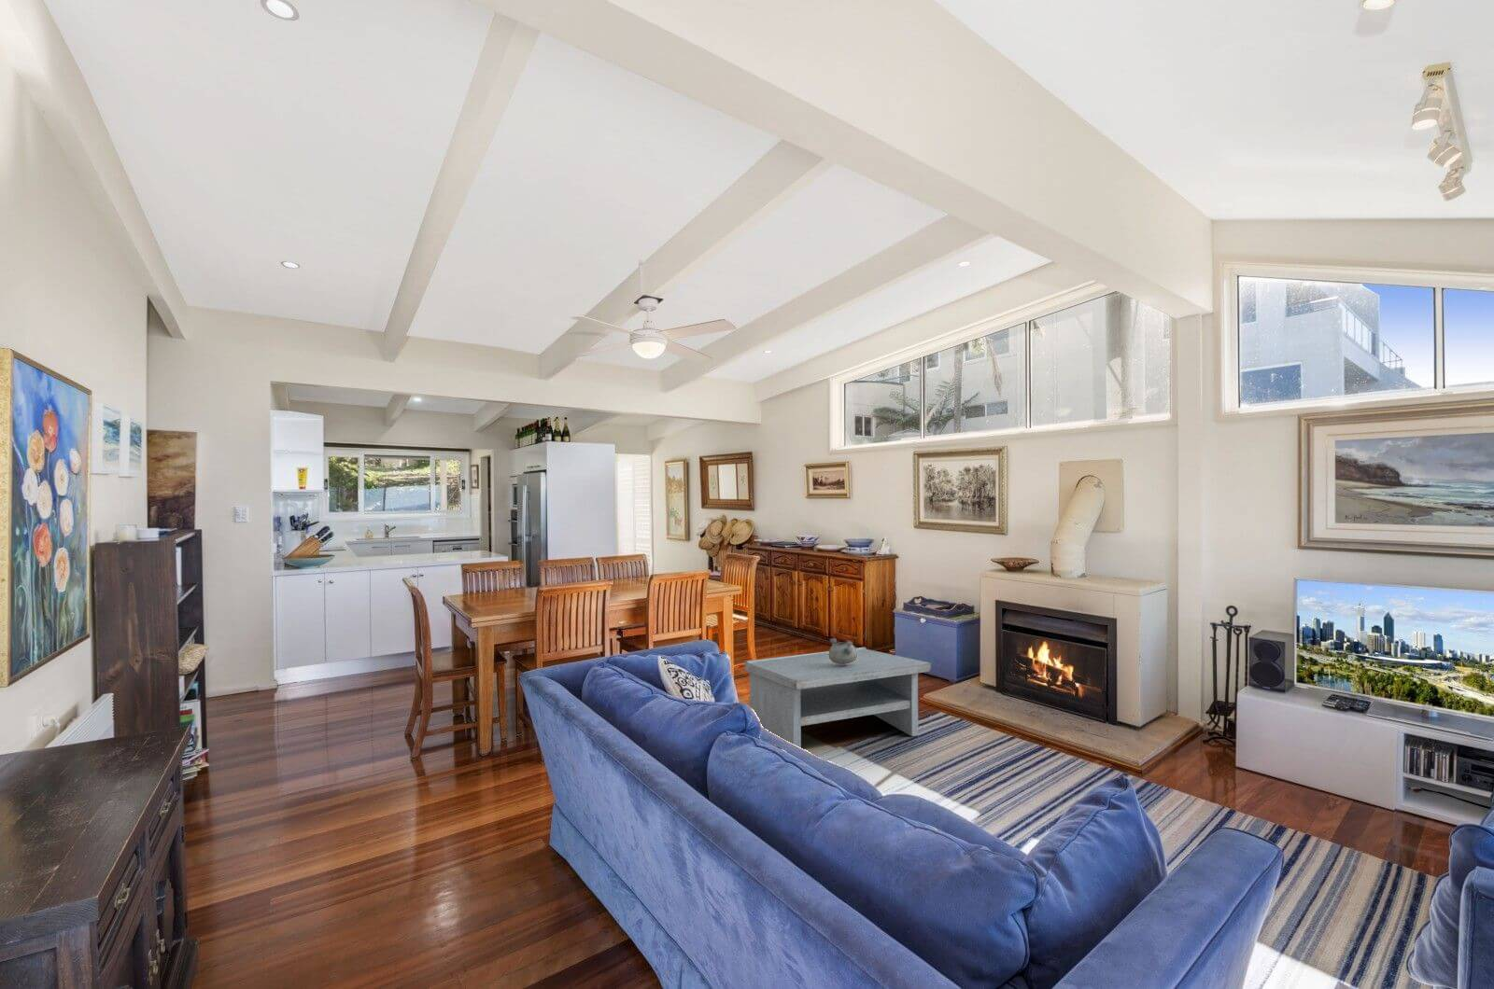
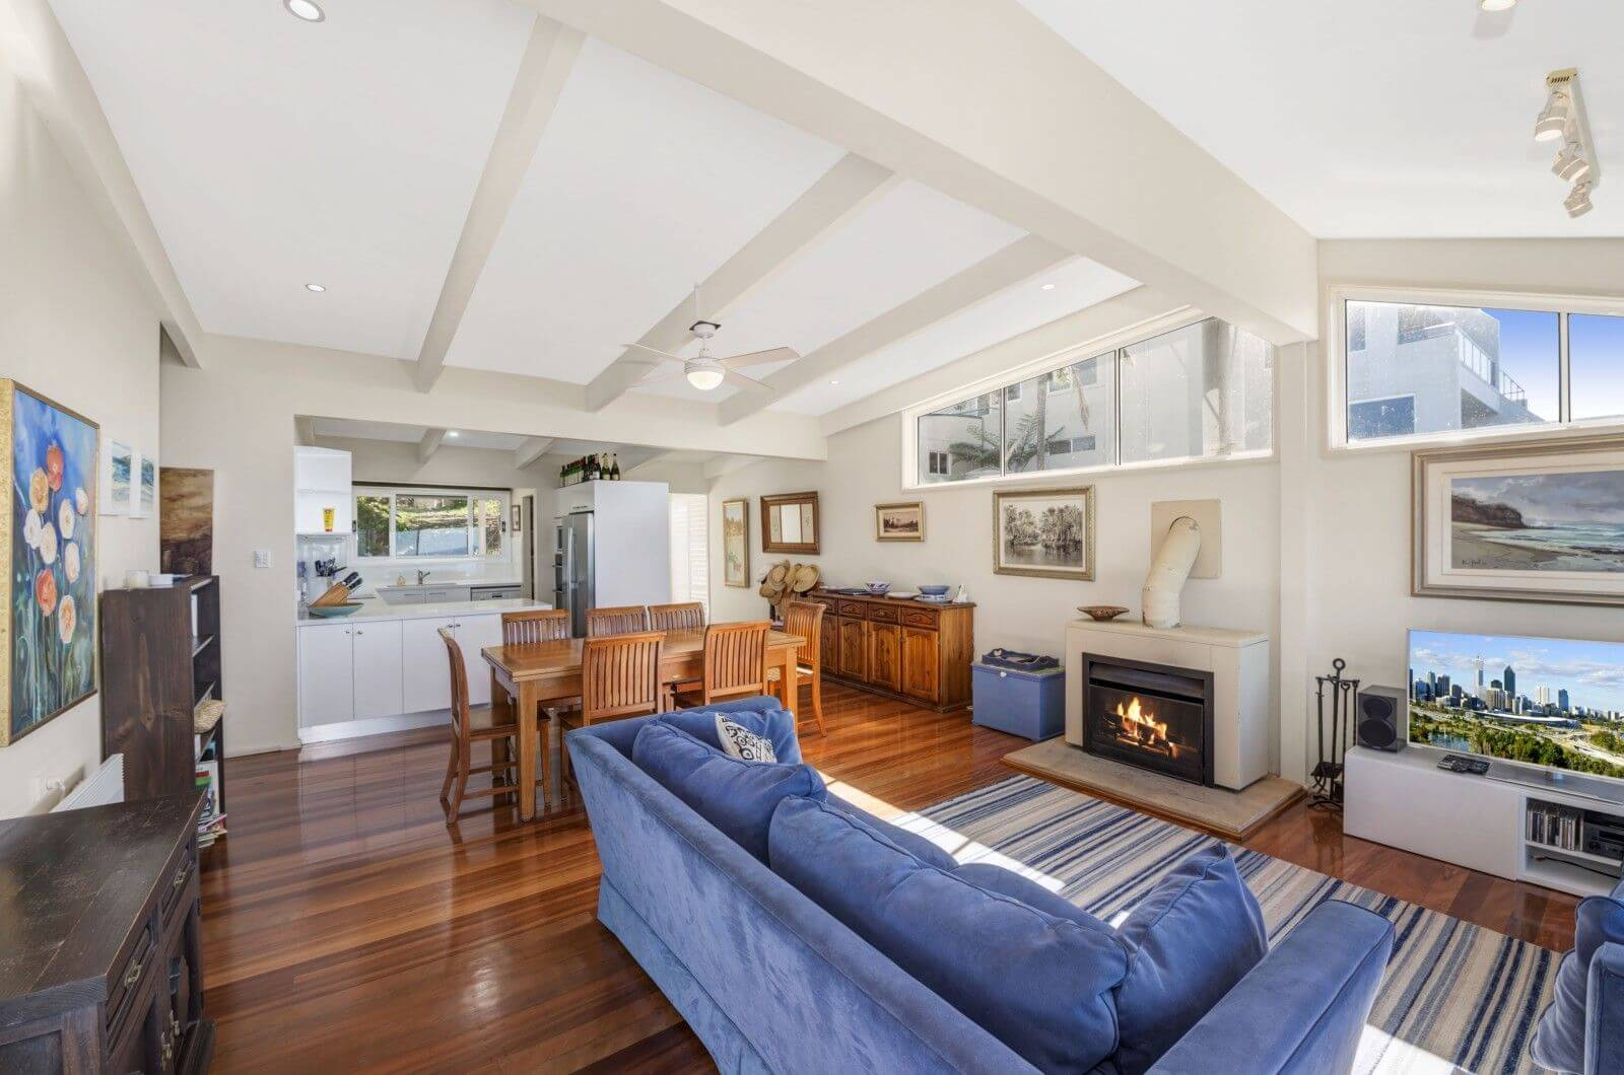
- decorative bowl [828,637,857,664]
- coffee table [744,647,932,747]
